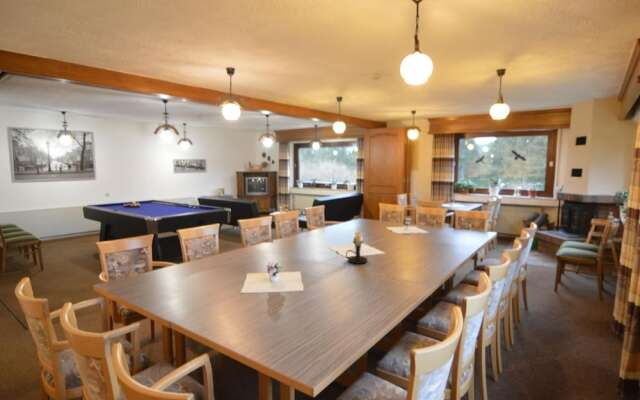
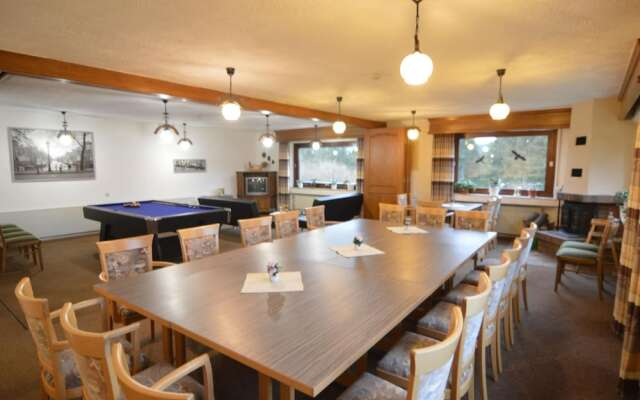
- candle holder [345,224,369,265]
